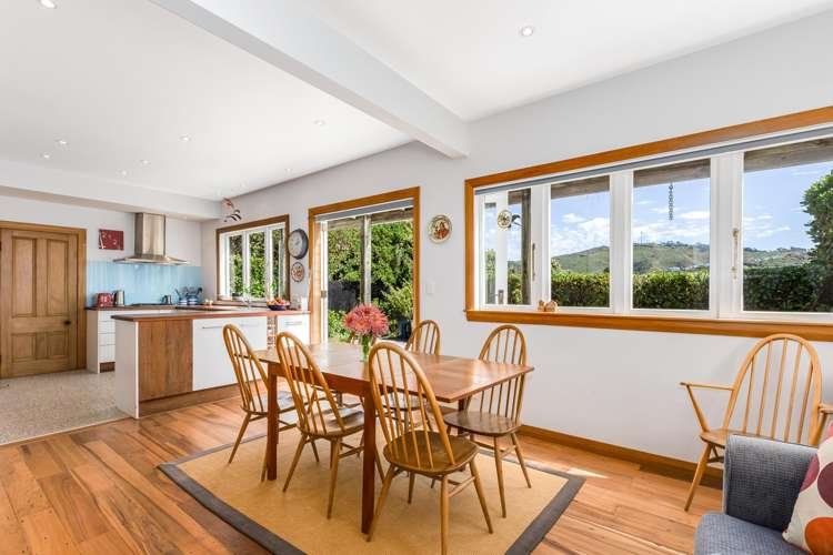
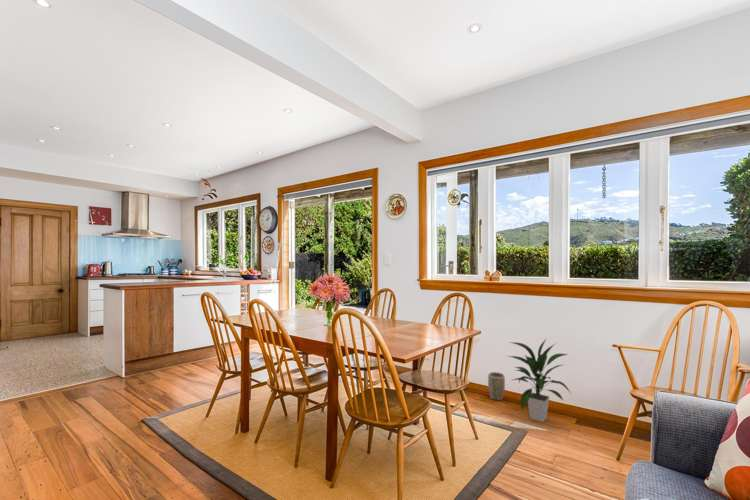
+ plant pot [487,371,506,402]
+ indoor plant [507,338,572,423]
